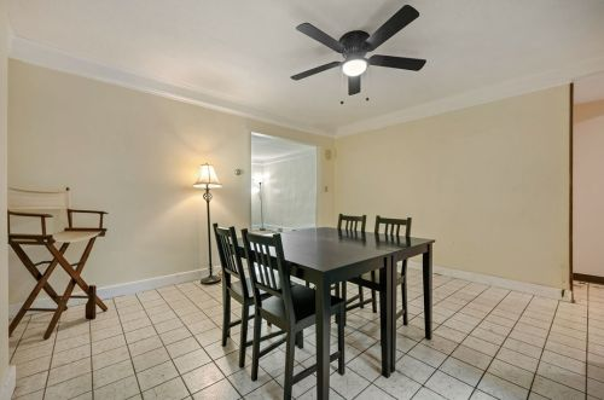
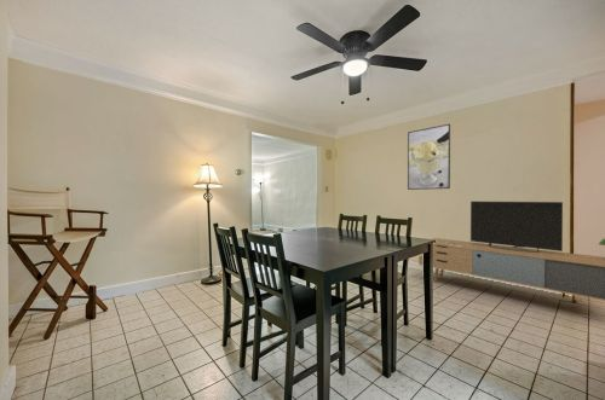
+ media console [417,201,605,302]
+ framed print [407,123,451,191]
